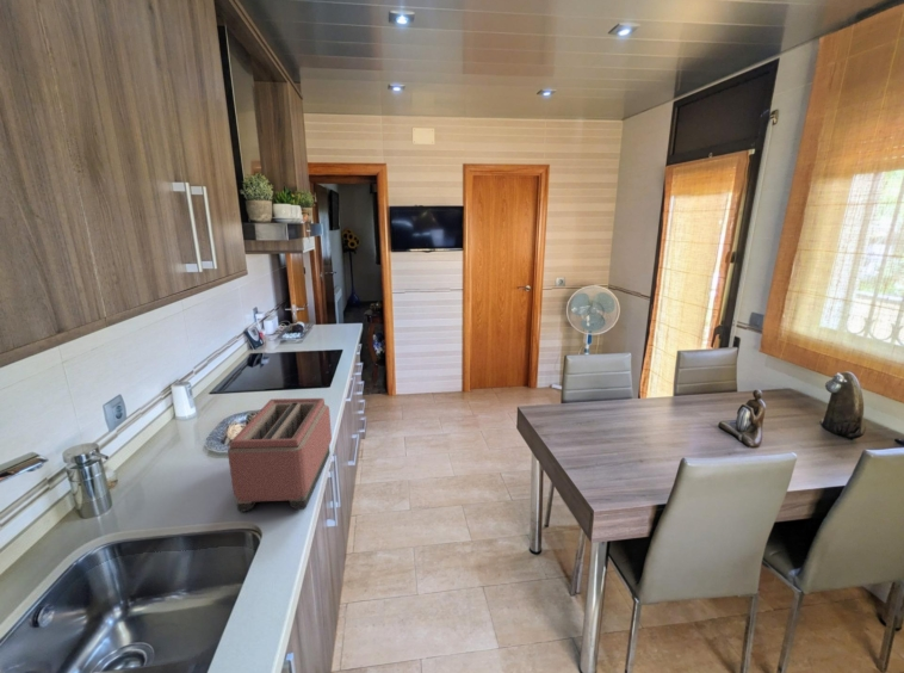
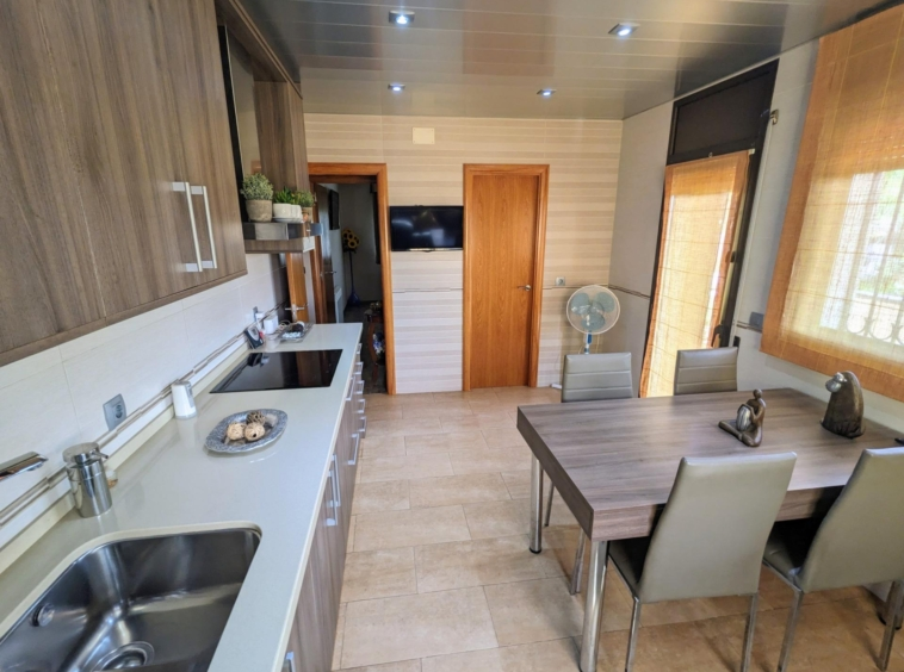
- toaster [227,397,333,513]
